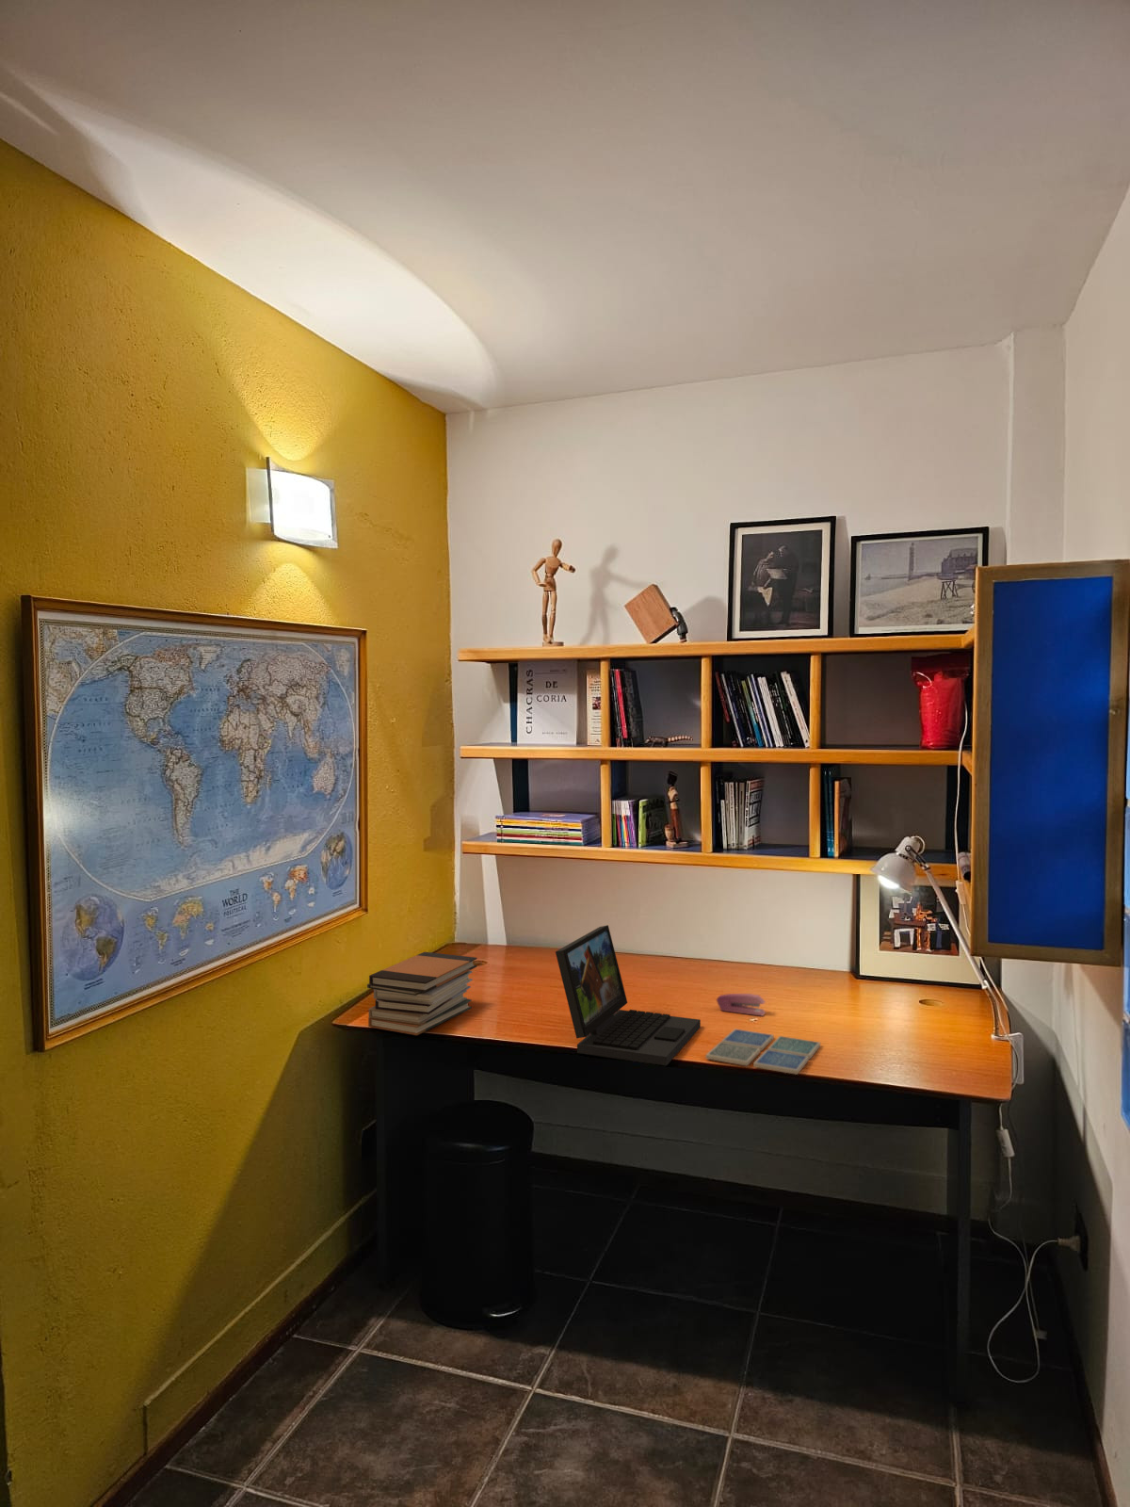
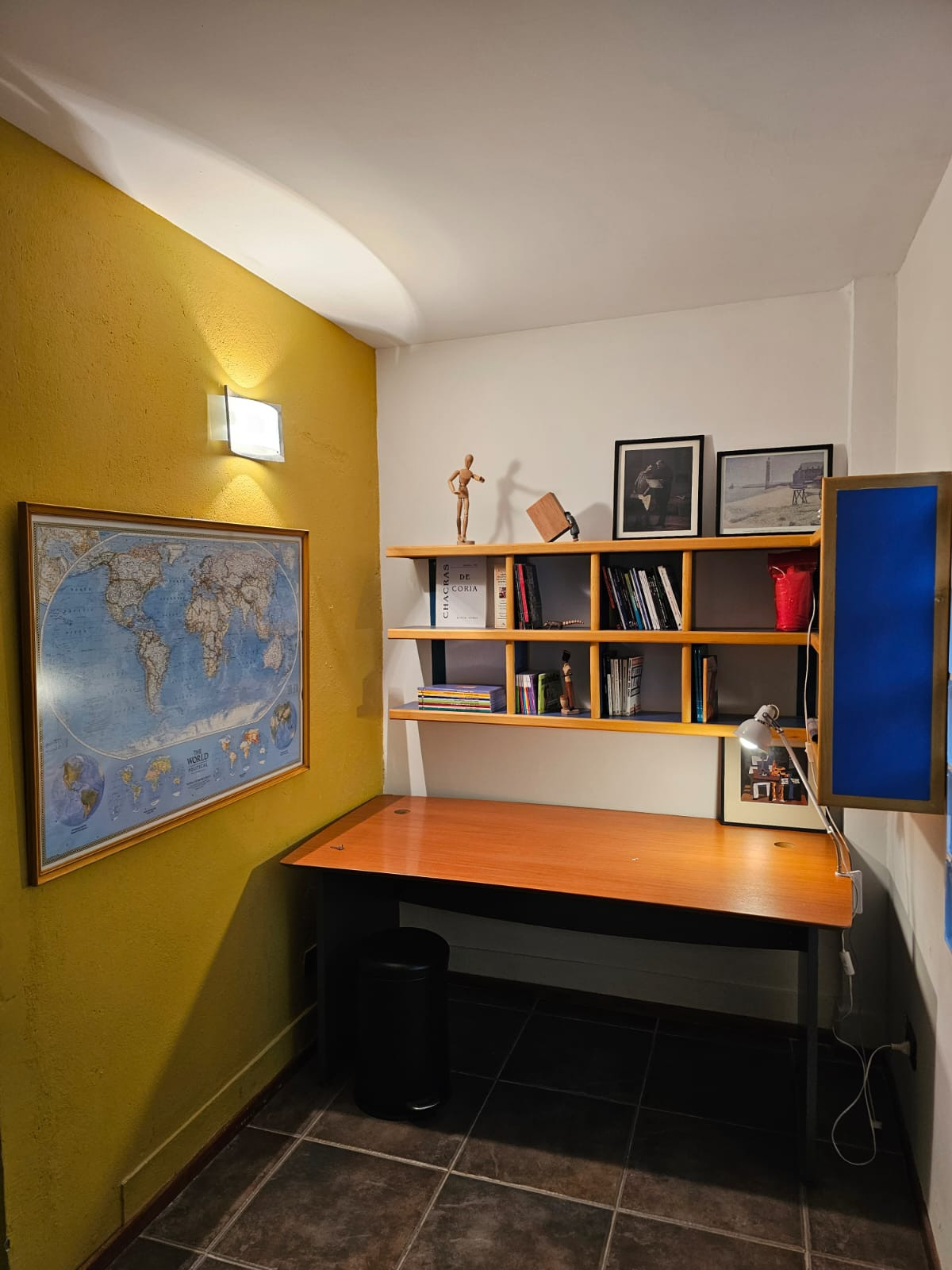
- book stack [367,952,477,1036]
- laptop [554,924,702,1067]
- stapler [716,993,767,1017]
- drink coaster [704,1028,821,1075]
